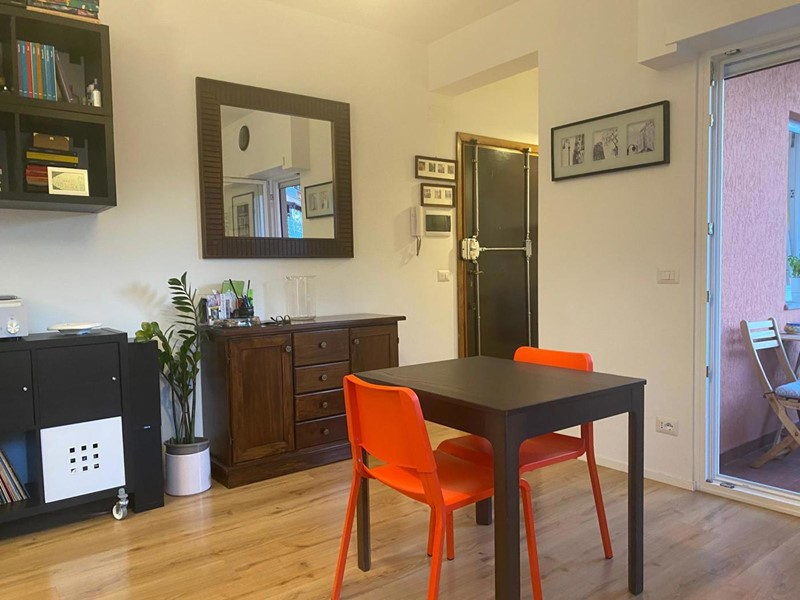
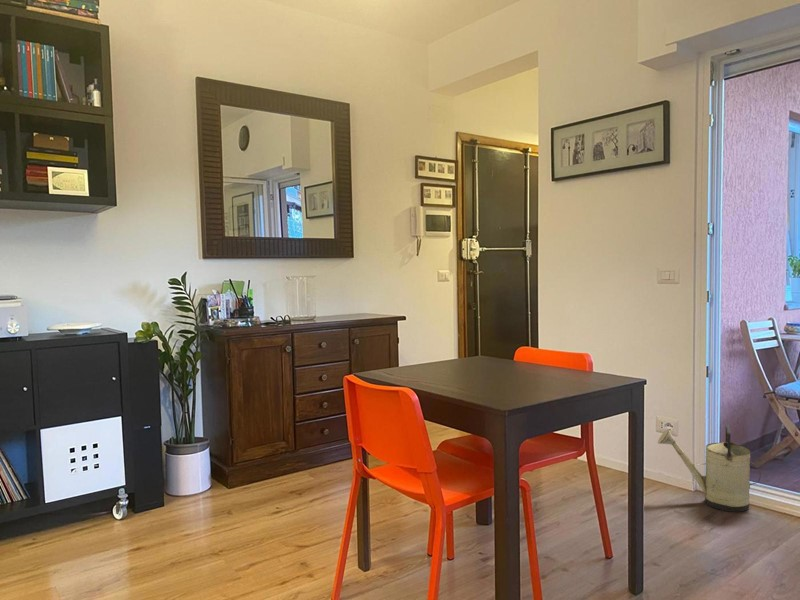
+ watering can [657,424,762,513]
